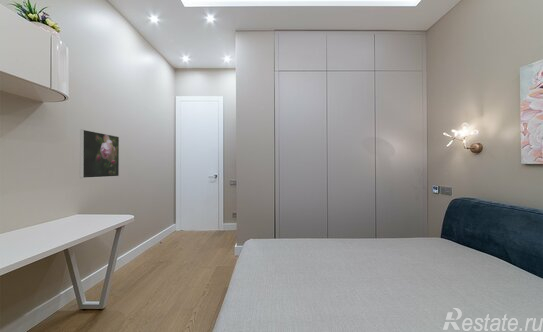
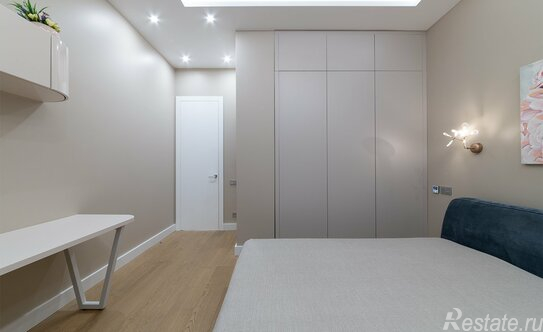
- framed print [79,128,120,179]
